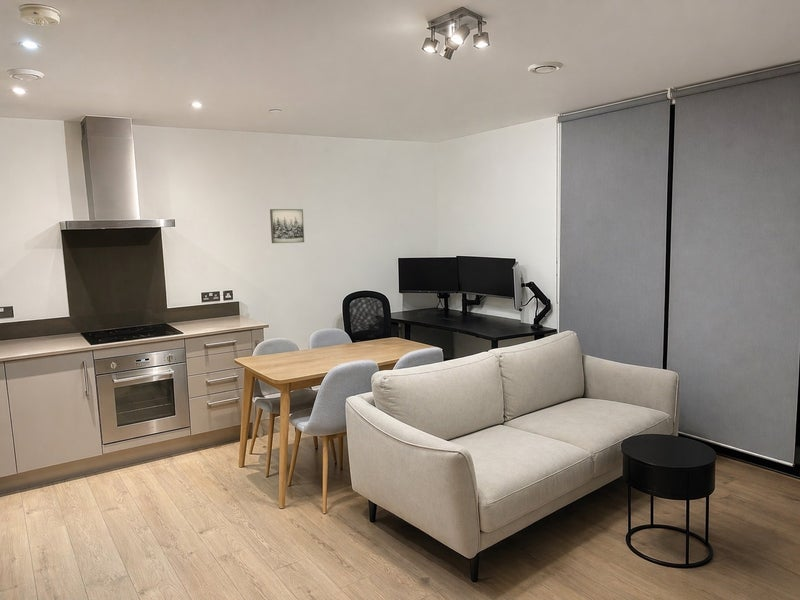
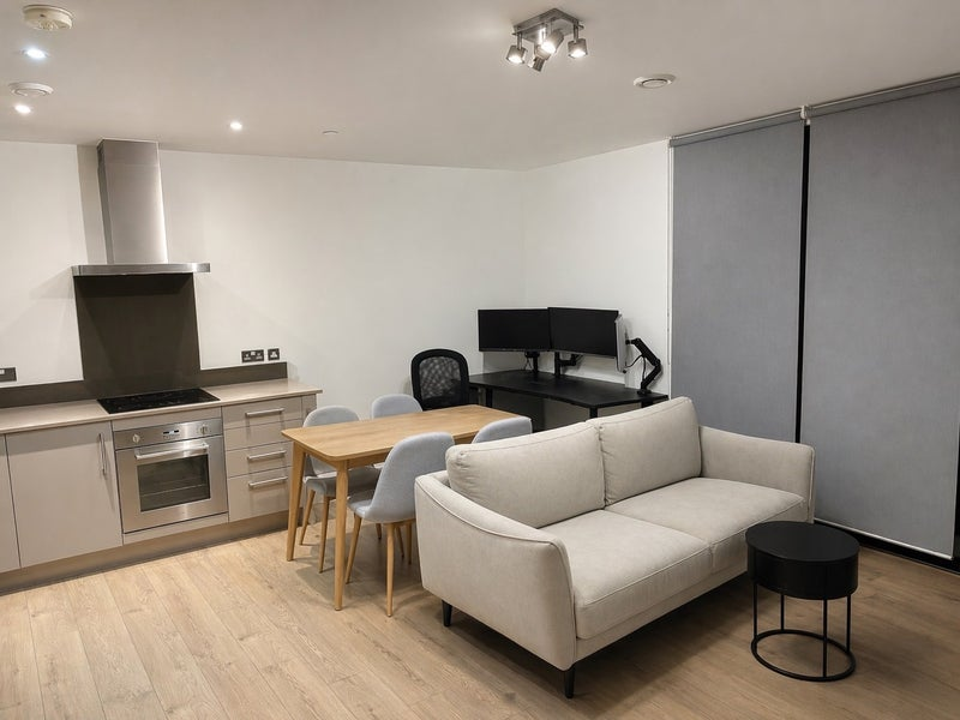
- wall art [269,208,305,244]
